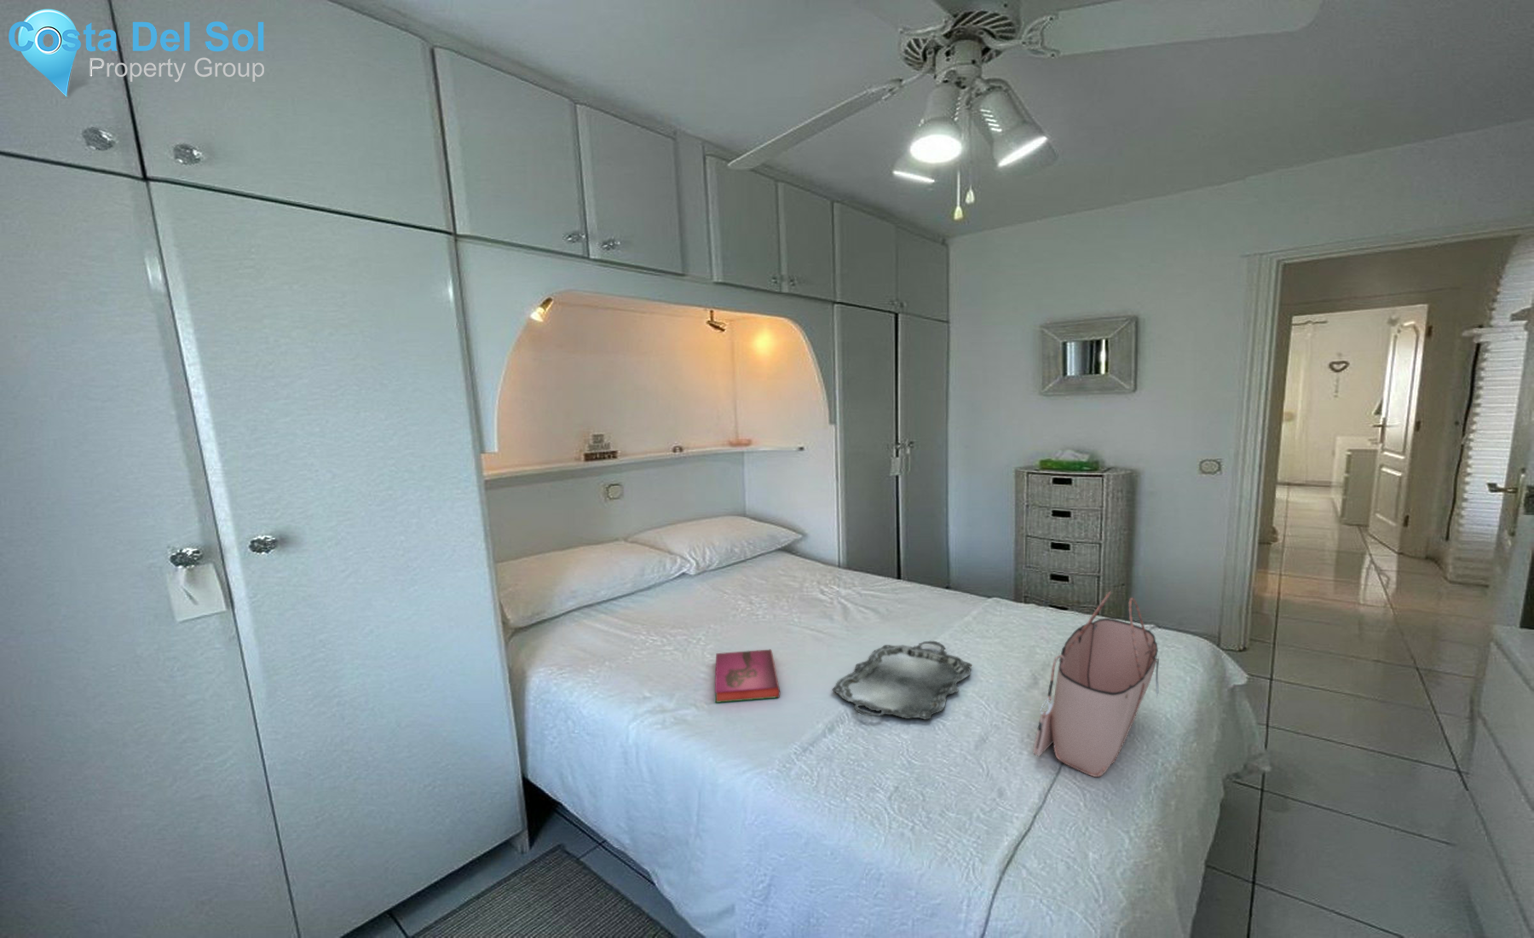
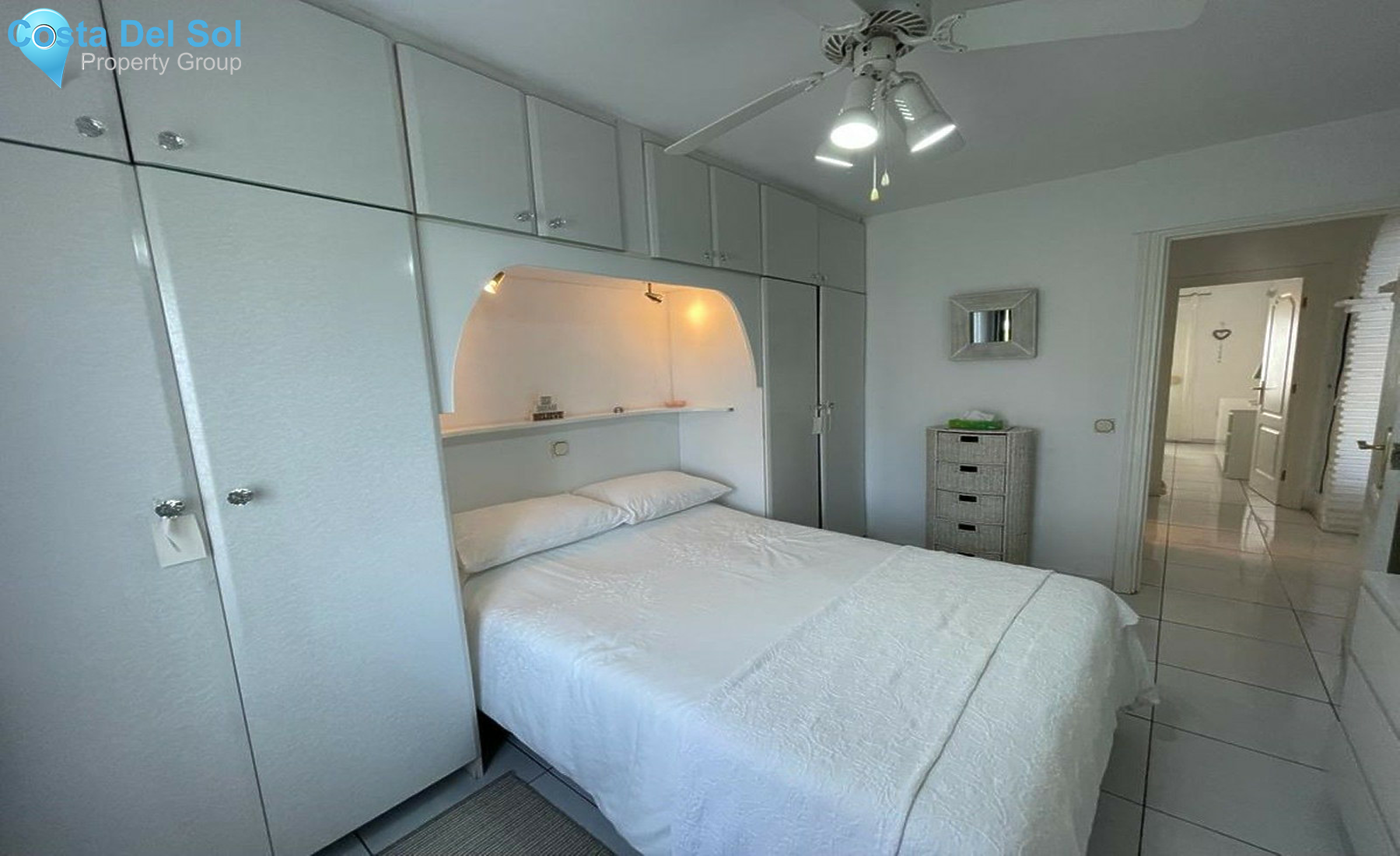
- serving tray [831,640,973,721]
- hardback book [714,648,780,704]
- tote bag [1032,591,1160,778]
